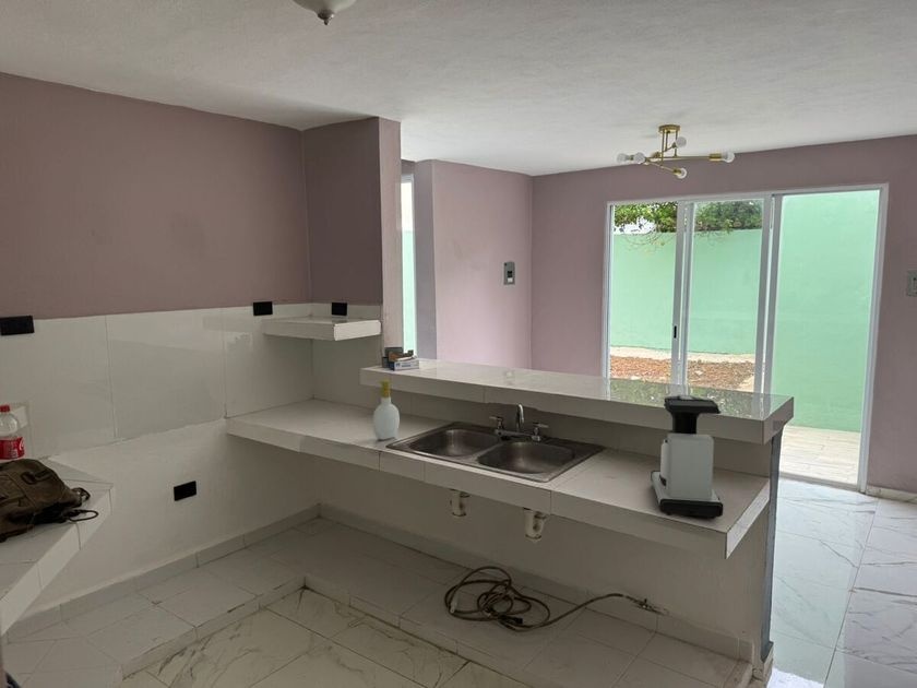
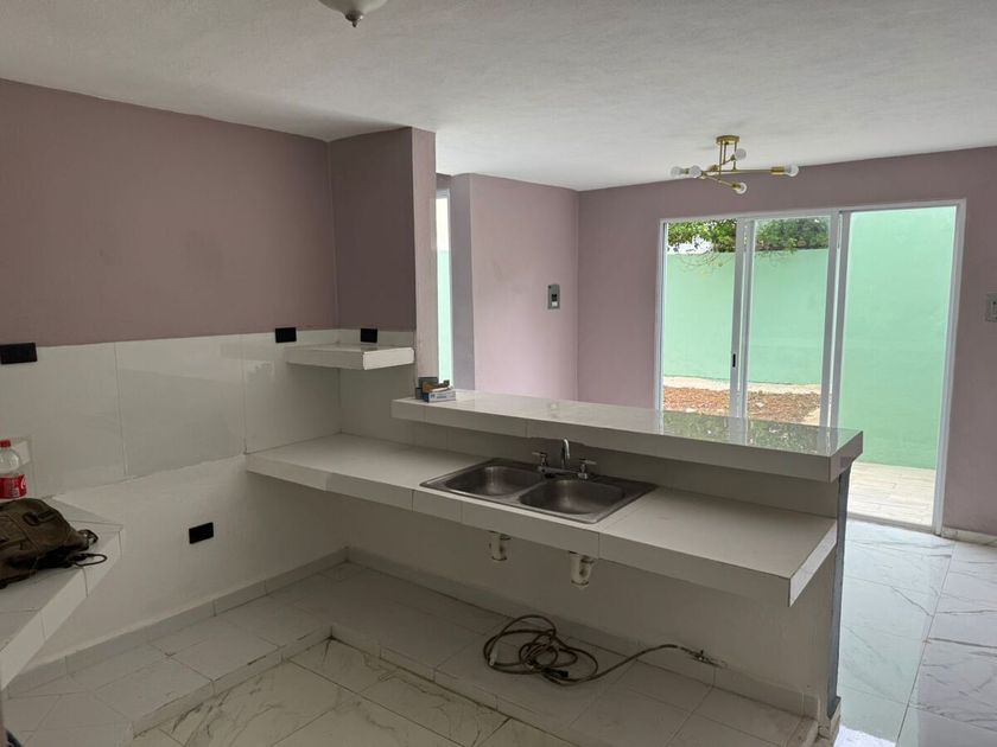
- soap bottle [371,380,401,441]
- coffee maker [650,394,725,520]
